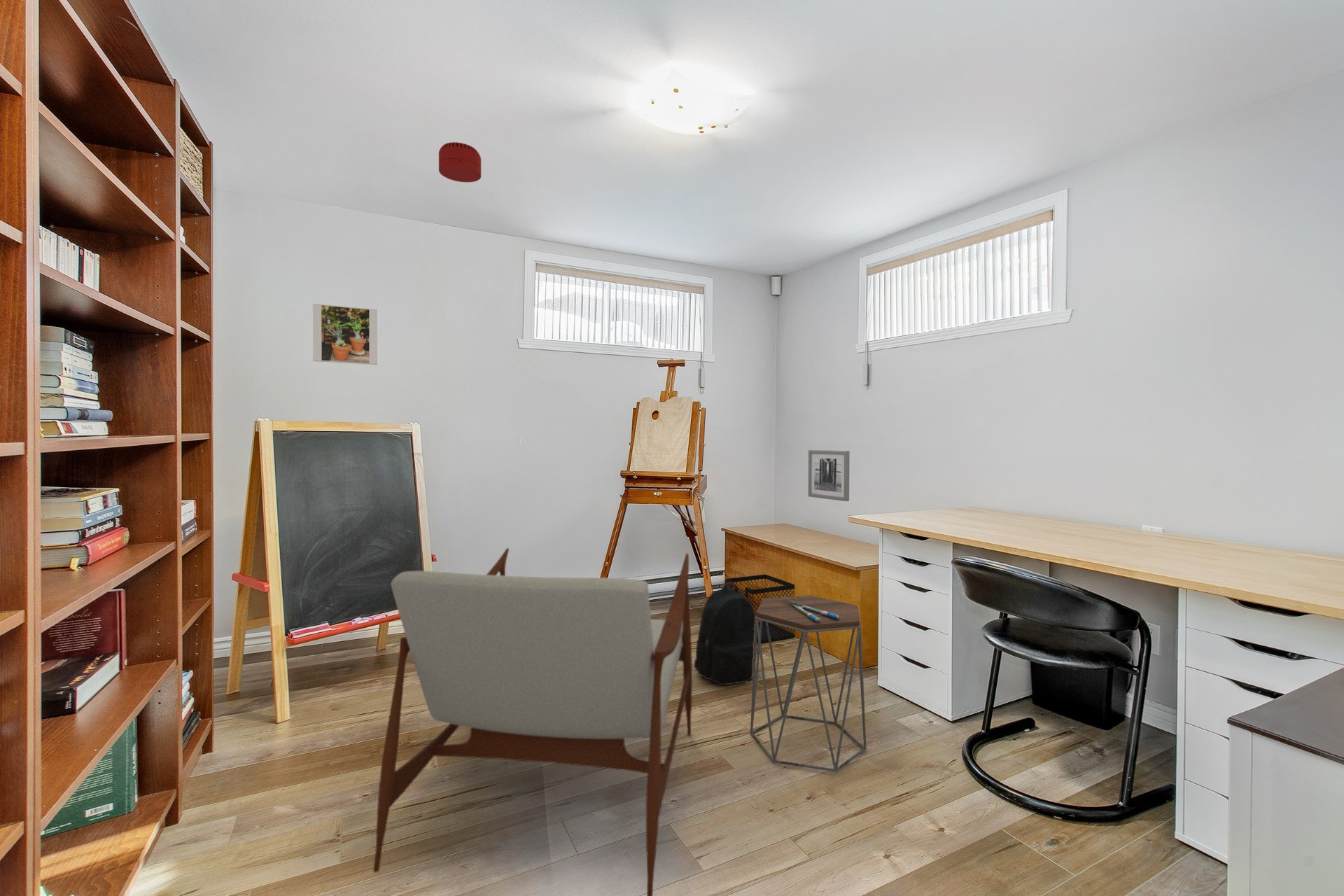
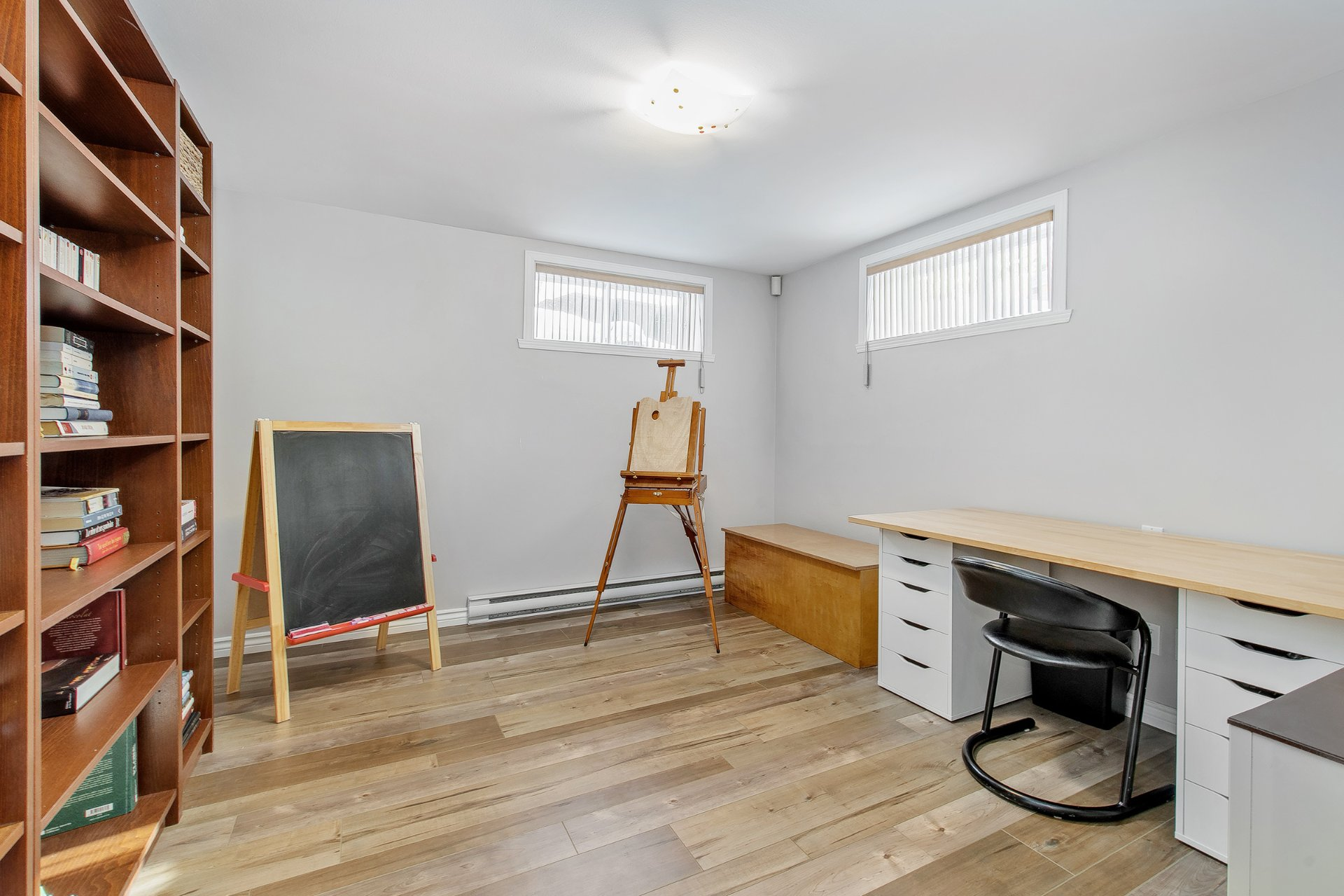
- backpack [694,582,758,686]
- hedge shears [782,596,839,622]
- smoke detector [438,141,482,183]
- armchair [372,547,693,896]
- wall art [808,449,851,502]
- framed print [312,303,378,365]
- side table [750,595,867,773]
- wastebasket [724,574,796,644]
